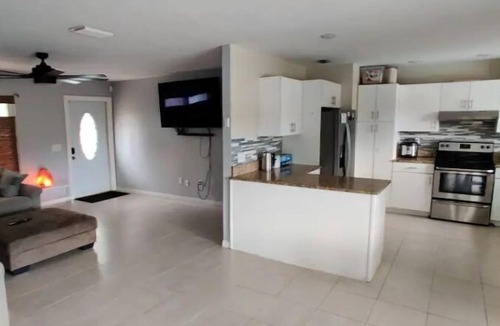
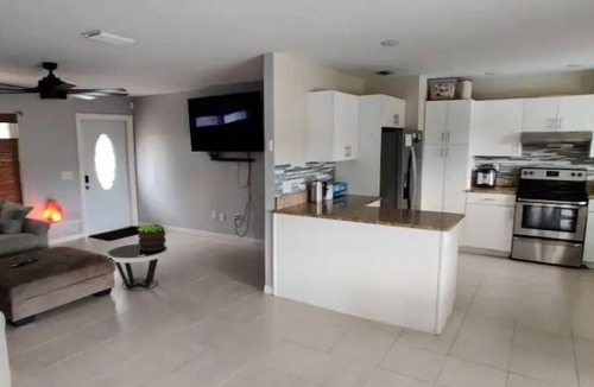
+ side table [106,242,169,292]
+ potted plant [137,223,168,250]
